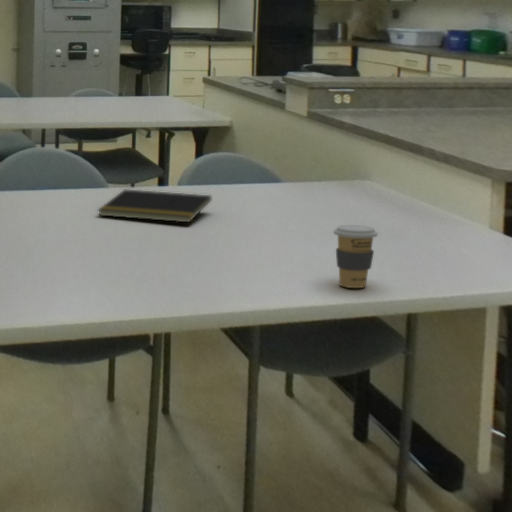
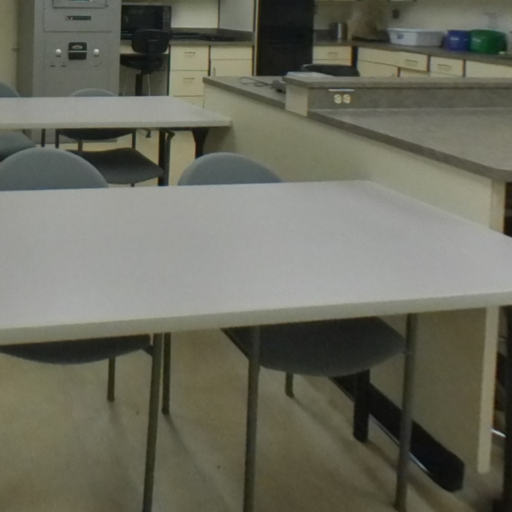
- notepad [97,188,212,223]
- coffee cup [333,224,379,289]
